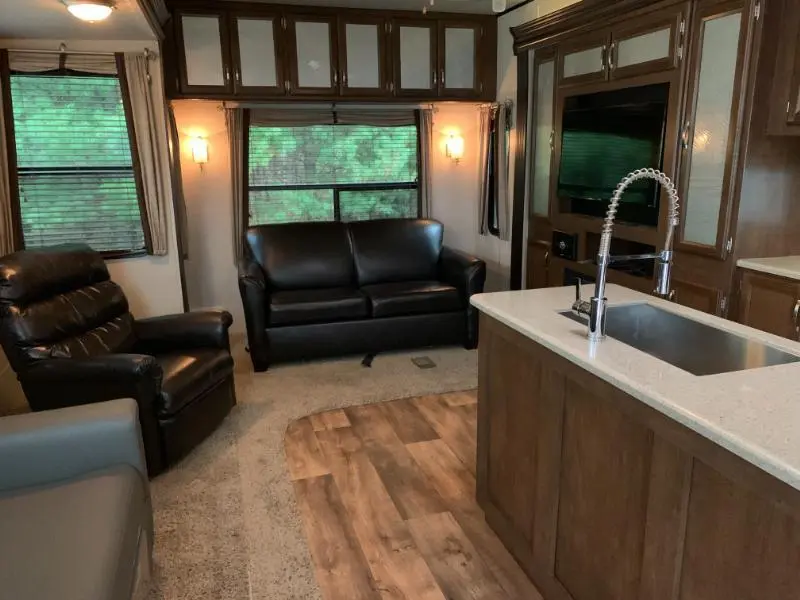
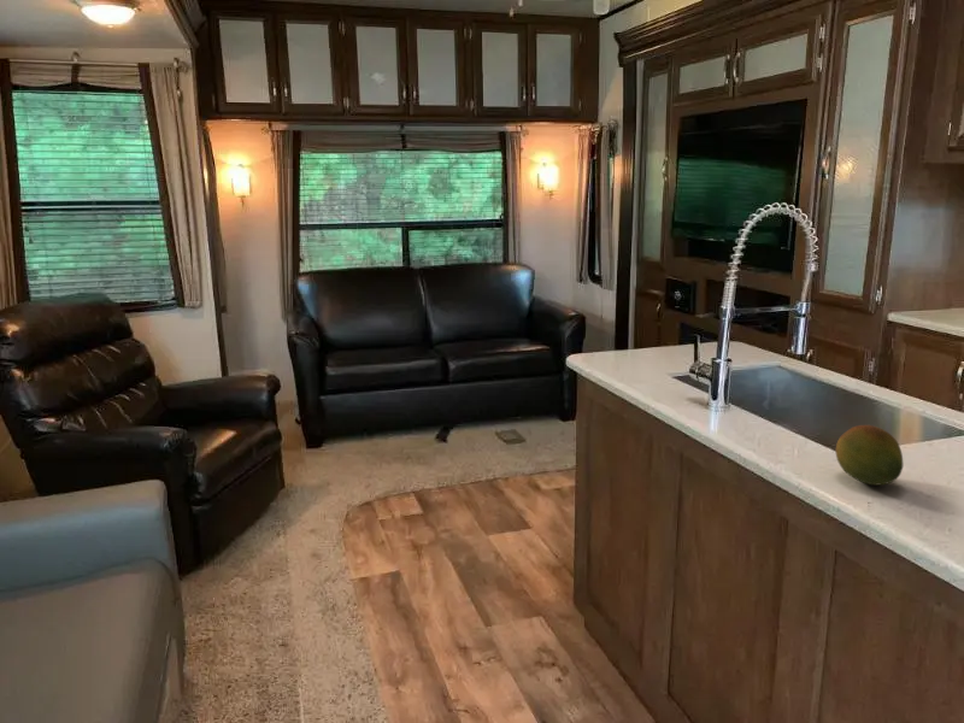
+ fruit [835,424,904,487]
